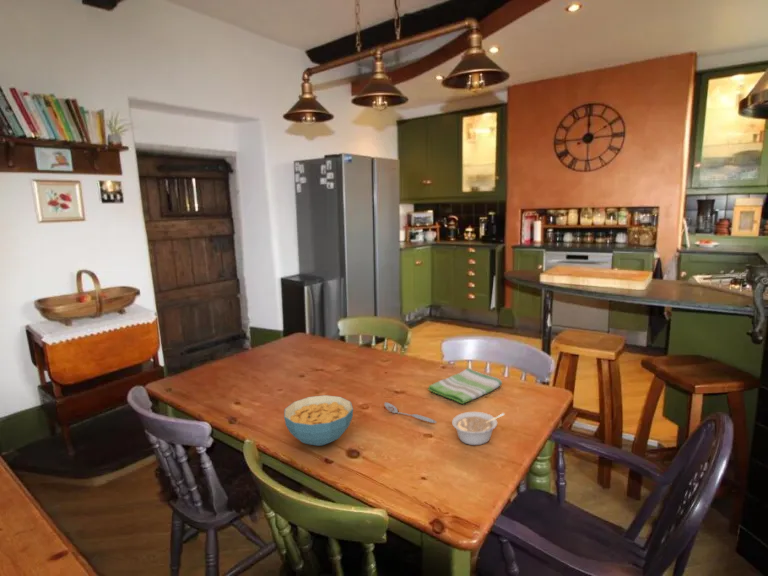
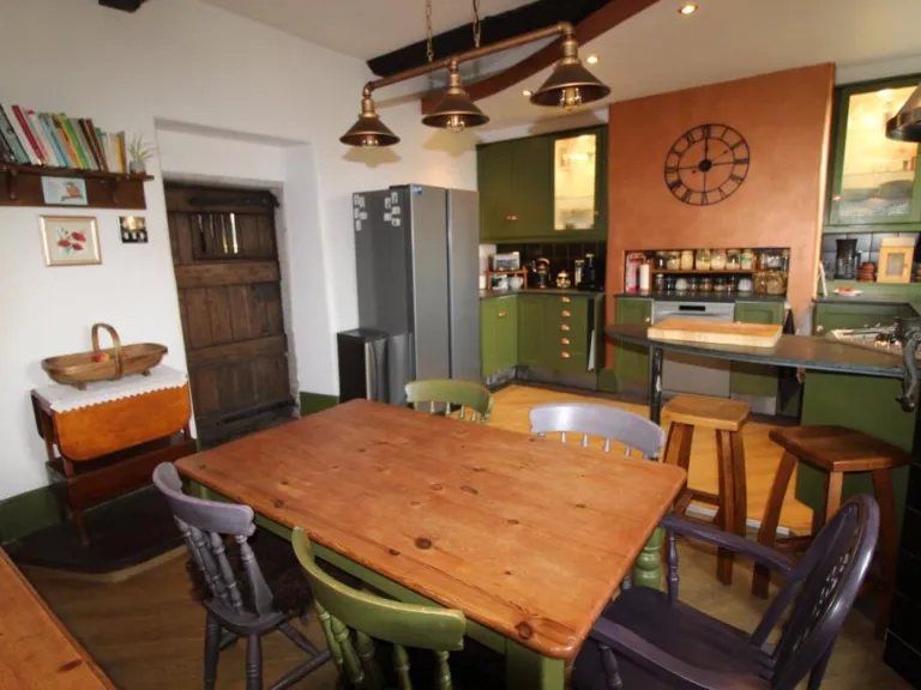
- spoon [383,402,437,424]
- cereal bowl [283,394,354,447]
- legume [451,411,506,446]
- dish towel [427,367,503,405]
